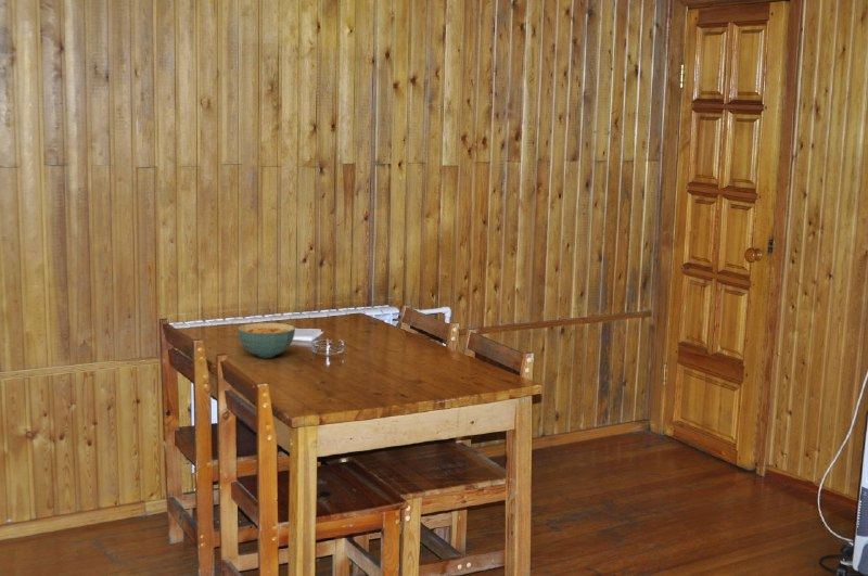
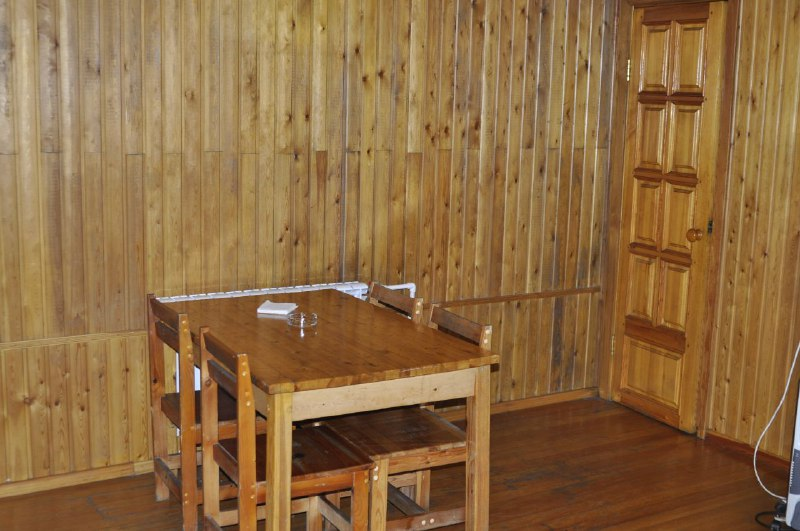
- cereal bowl [237,322,296,359]
